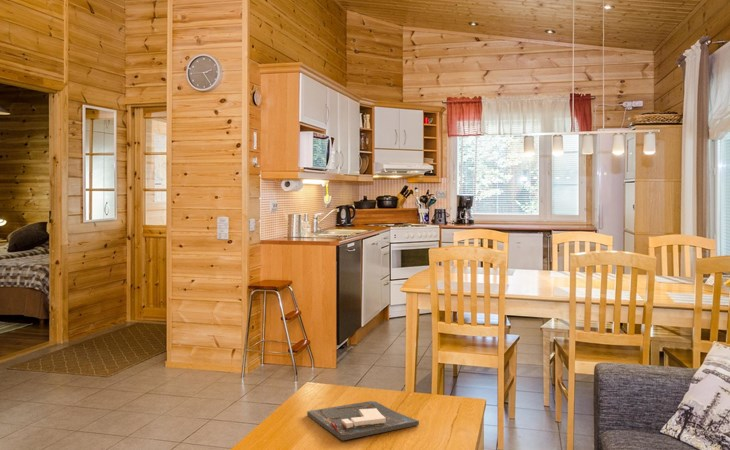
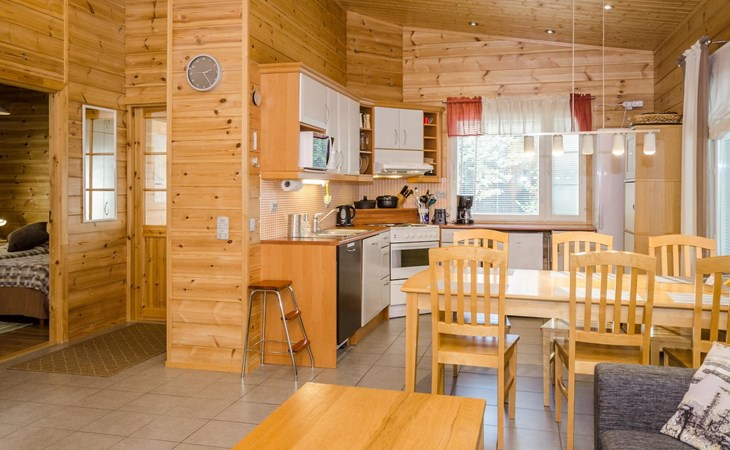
- board game [306,400,420,441]
